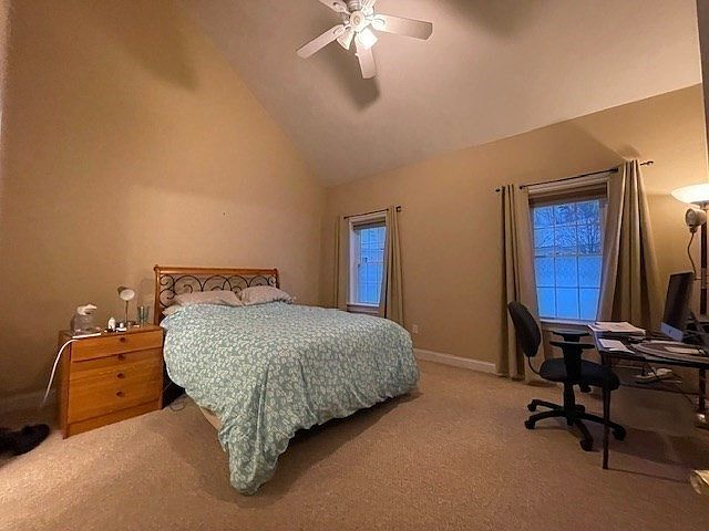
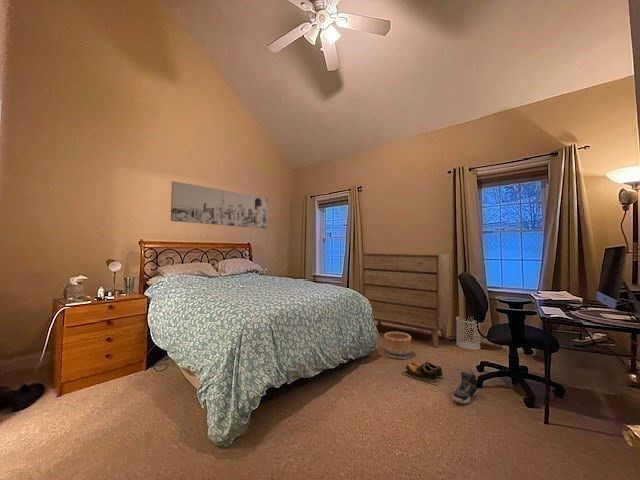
+ shoes [402,361,447,386]
+ wall art [170,180,268,230]
+ sneaker [451,370,479,405]
+ wastebasket [455,316,481,351]
+ basket [383,331,412,360]
+ dresser [360,252,450,348]
